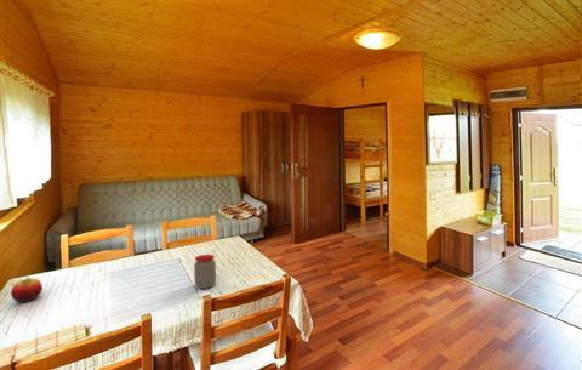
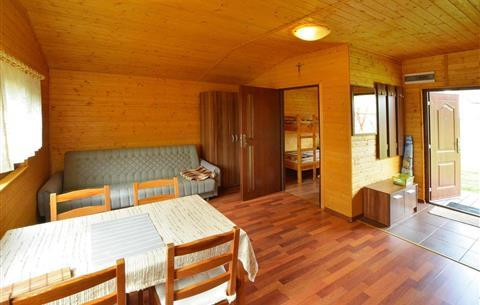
- jar [193,254,217,290]
- fruit [10,277,44,303]
